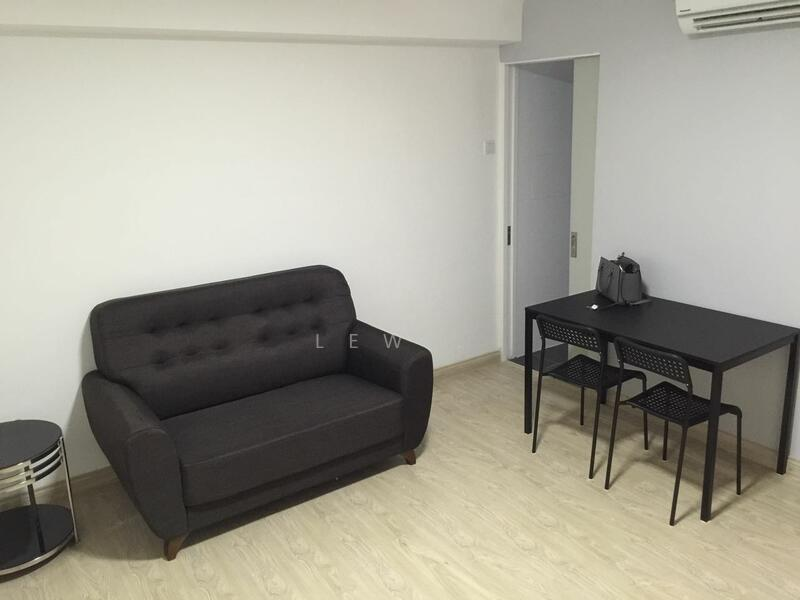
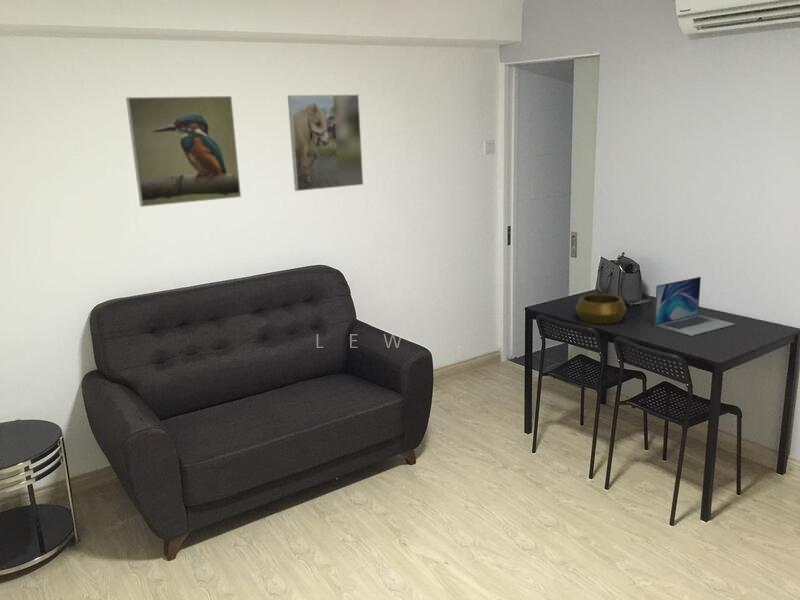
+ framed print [125,95,242,208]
+ laptop [653,276,736,337]
+ decorative bowl [574,293,628,325]
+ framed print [287,94,364,192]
